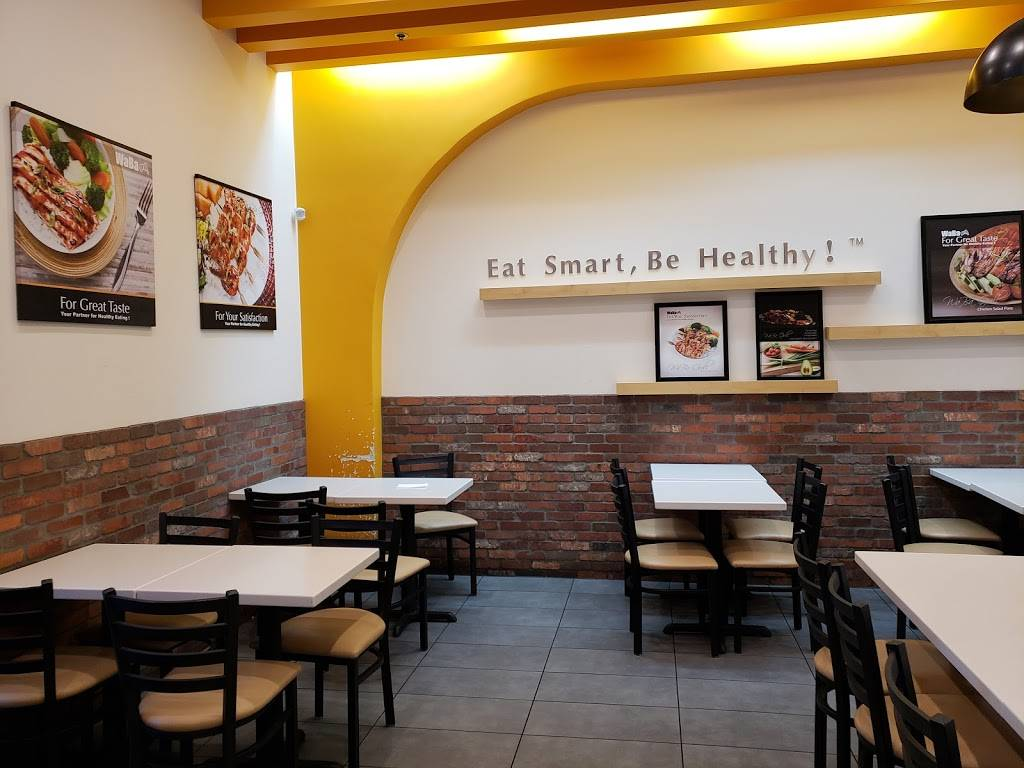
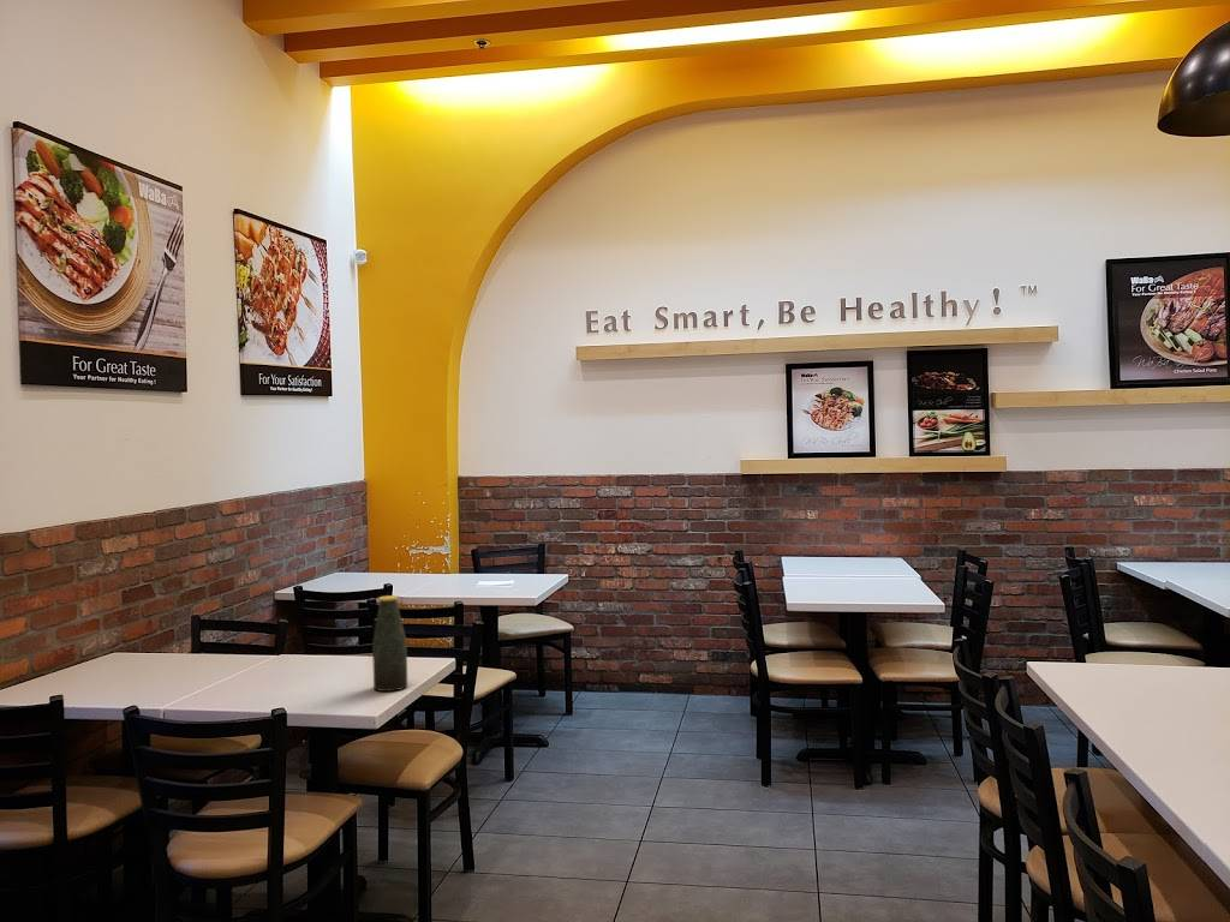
+ bottle [371,594,408,693]
